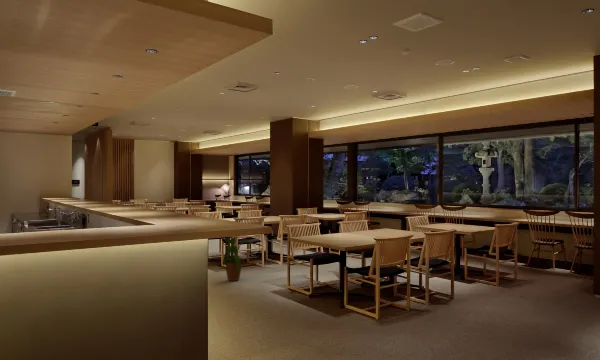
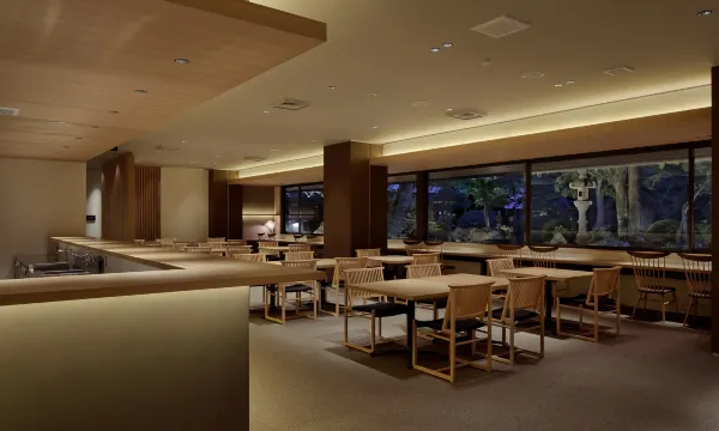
- house plant [222,216,258,282]
